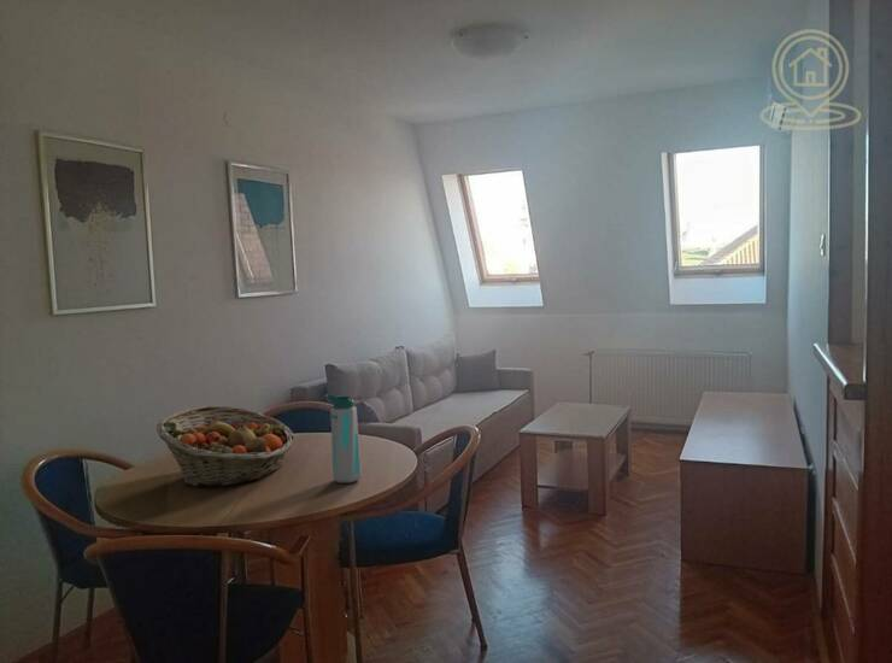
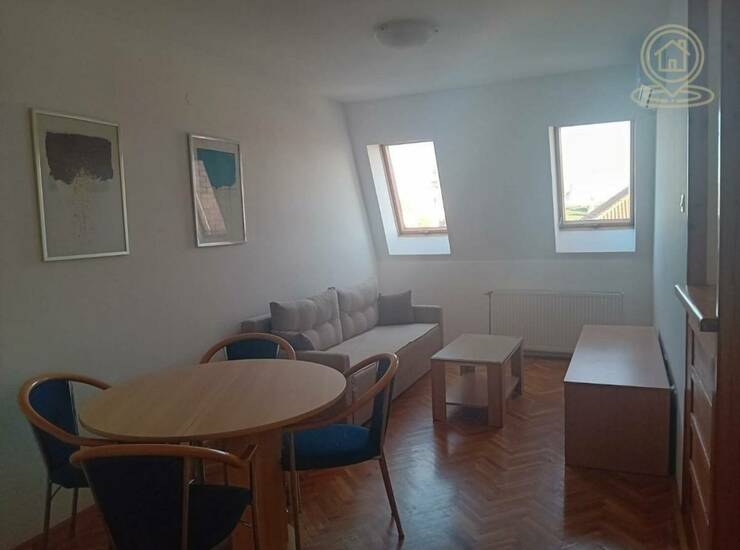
- fruit basket [155,405,295,488]
- water bottle [324,393,363,485]
